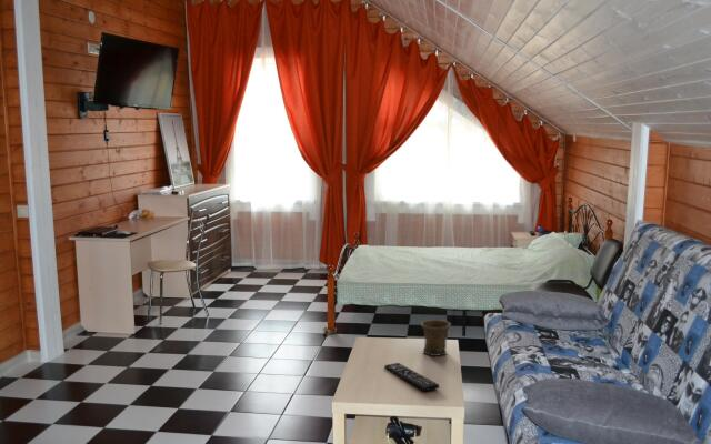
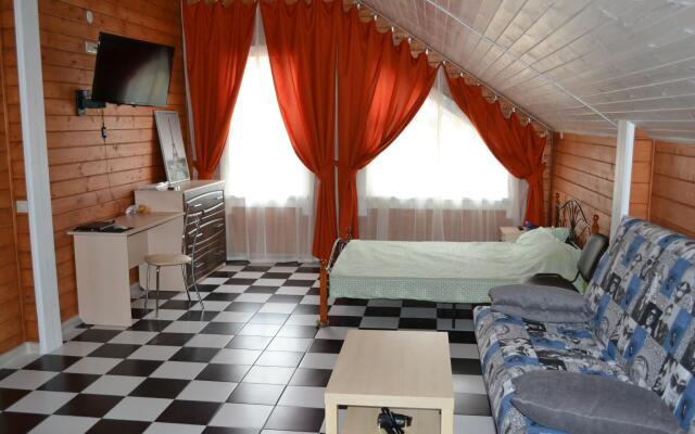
- mug [420,319,452,357]
- remote control [383,362,440,392]
